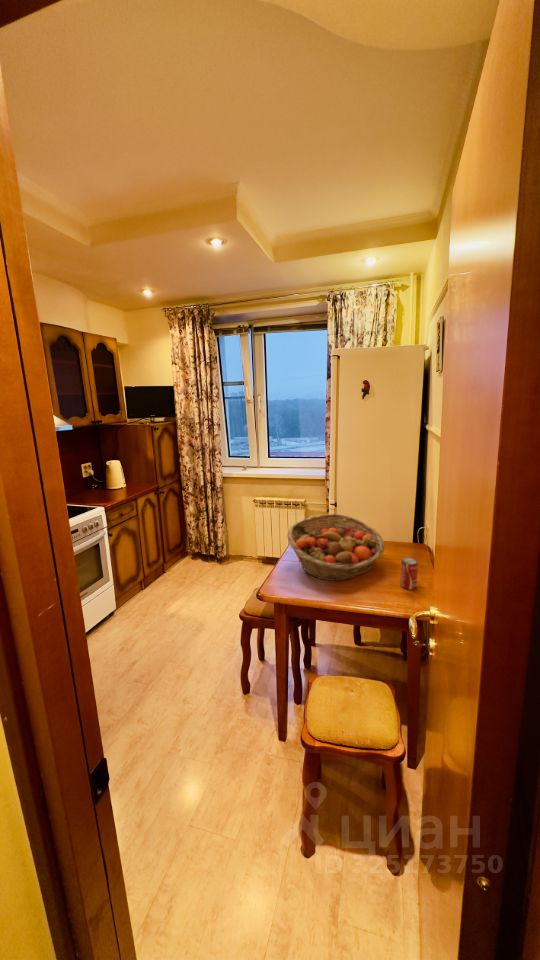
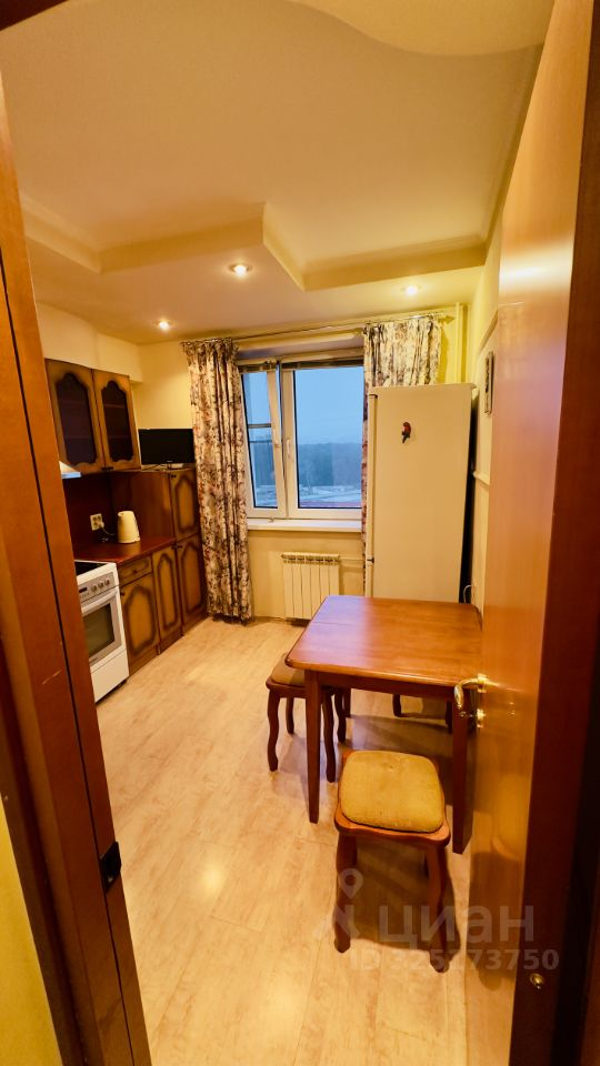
- beverage can [400,557,419,590]
- fruit basket [286,513,386,582]
